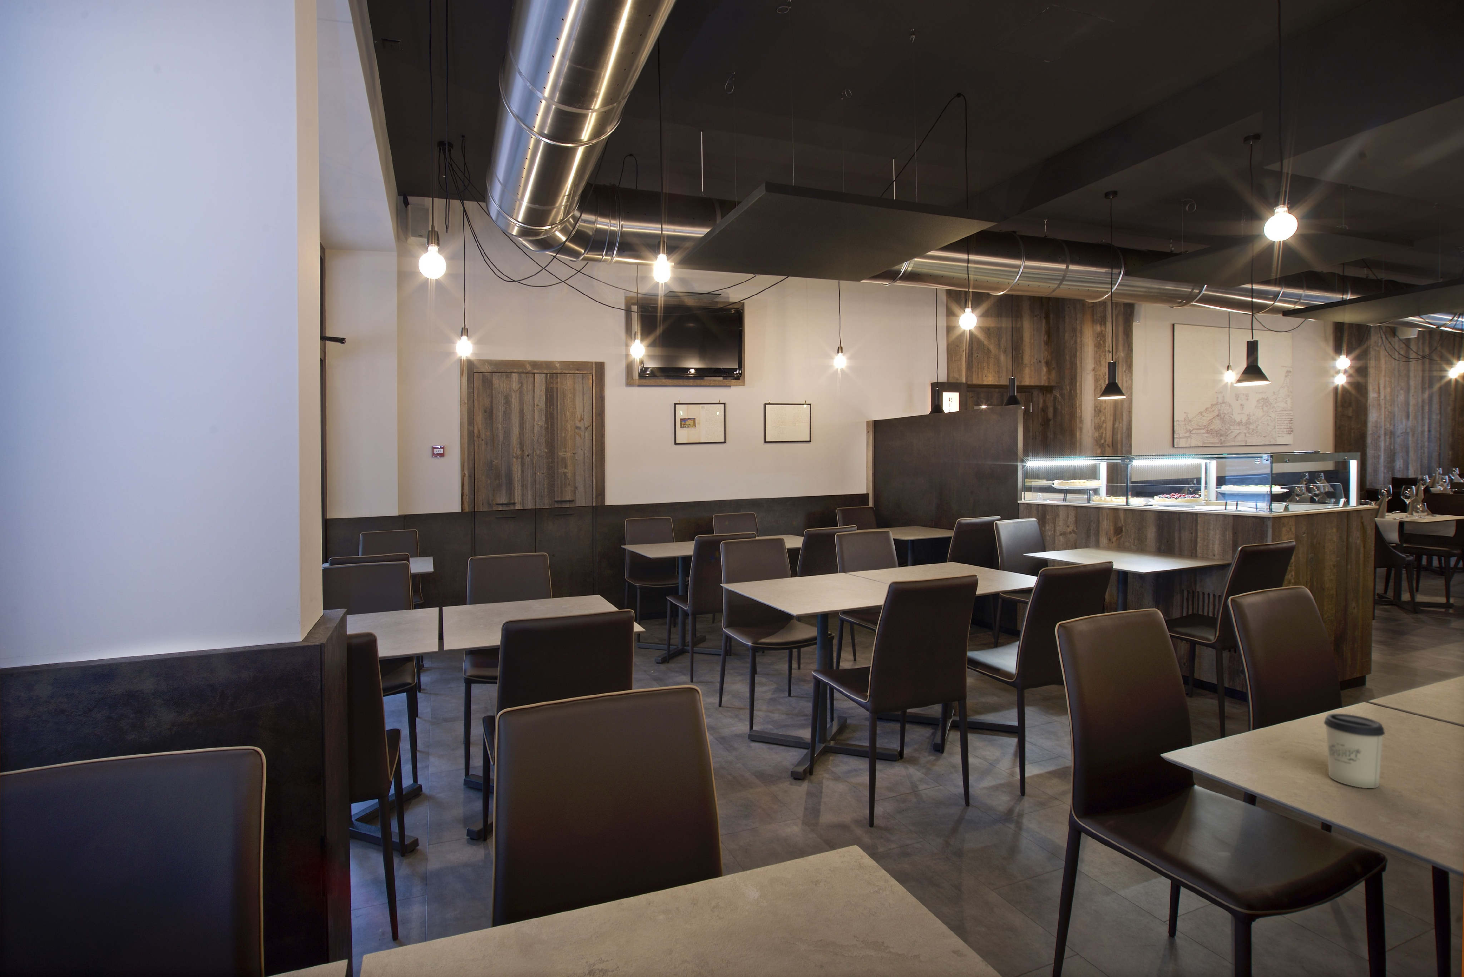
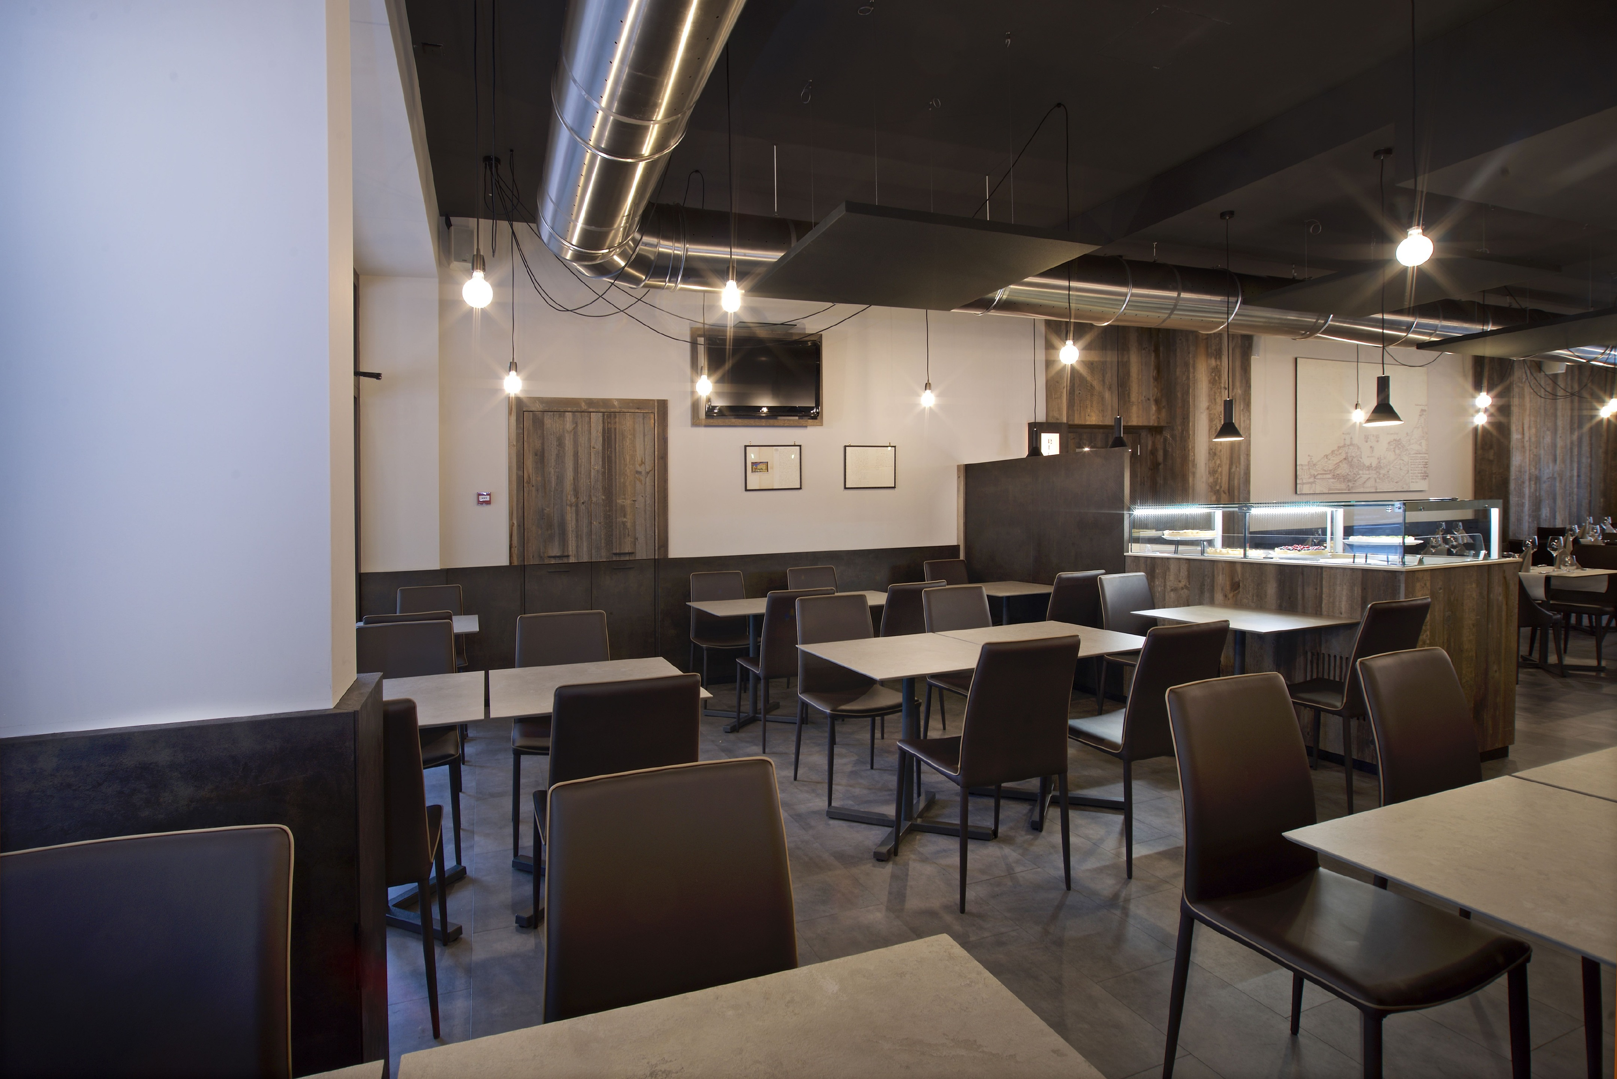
- cup [1323,713,1386,788]
